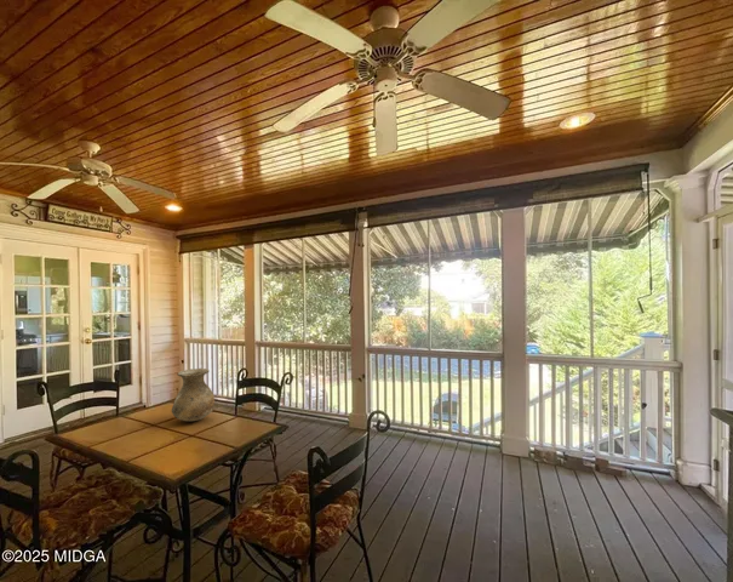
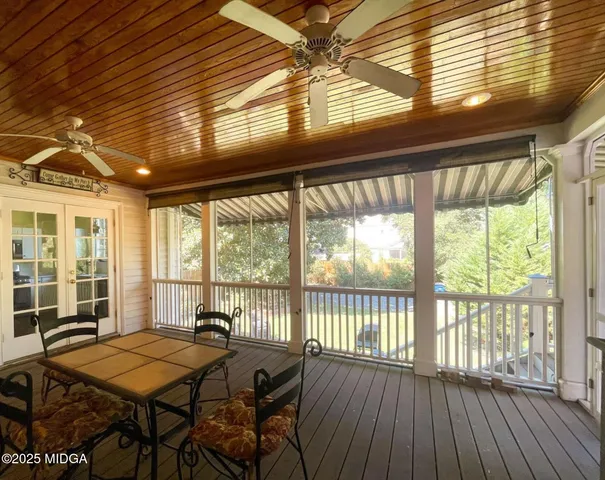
- vase [171,367,216,422]
